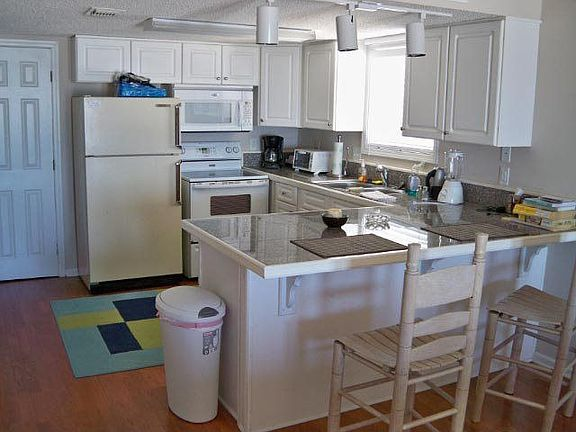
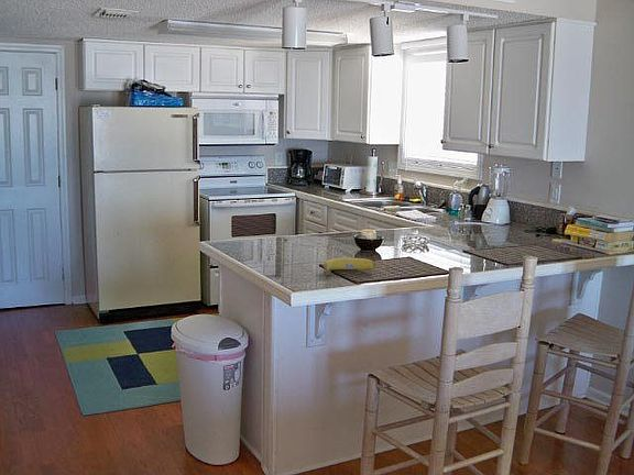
+ fruit [323,257,376,276]
